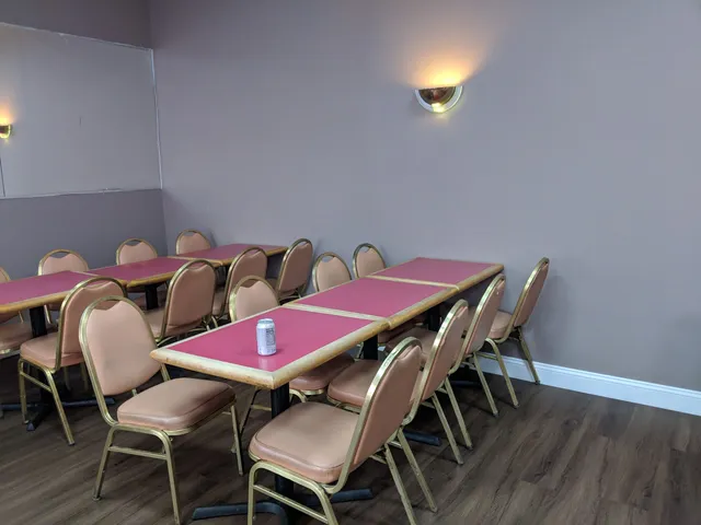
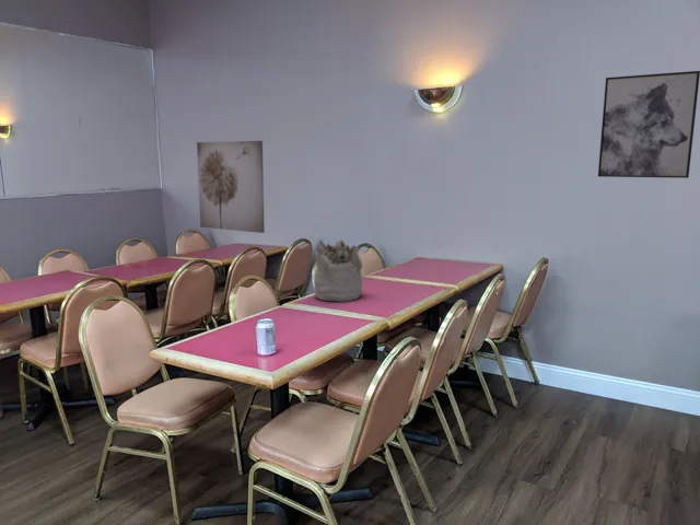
+ wall art [597,70,700,179]
+ mineral sample [313,238,364,303]
+ wall art [196,140,266,234]
